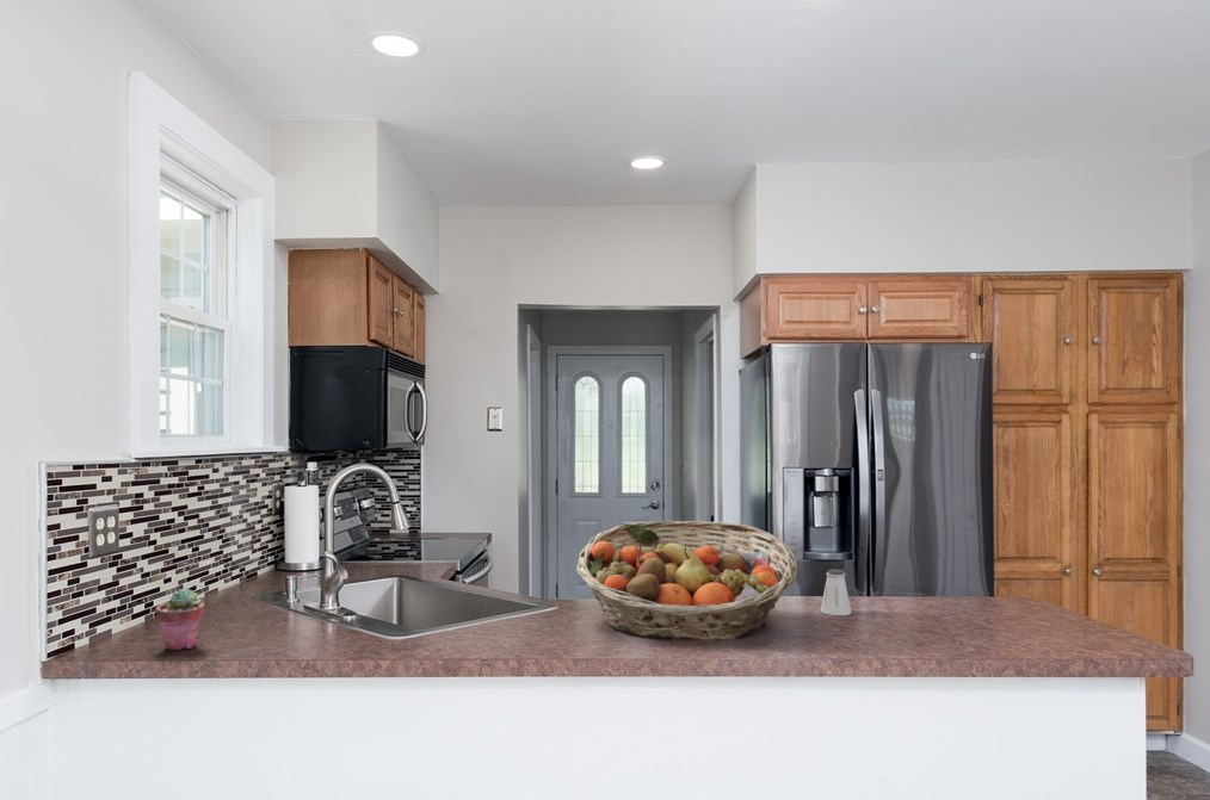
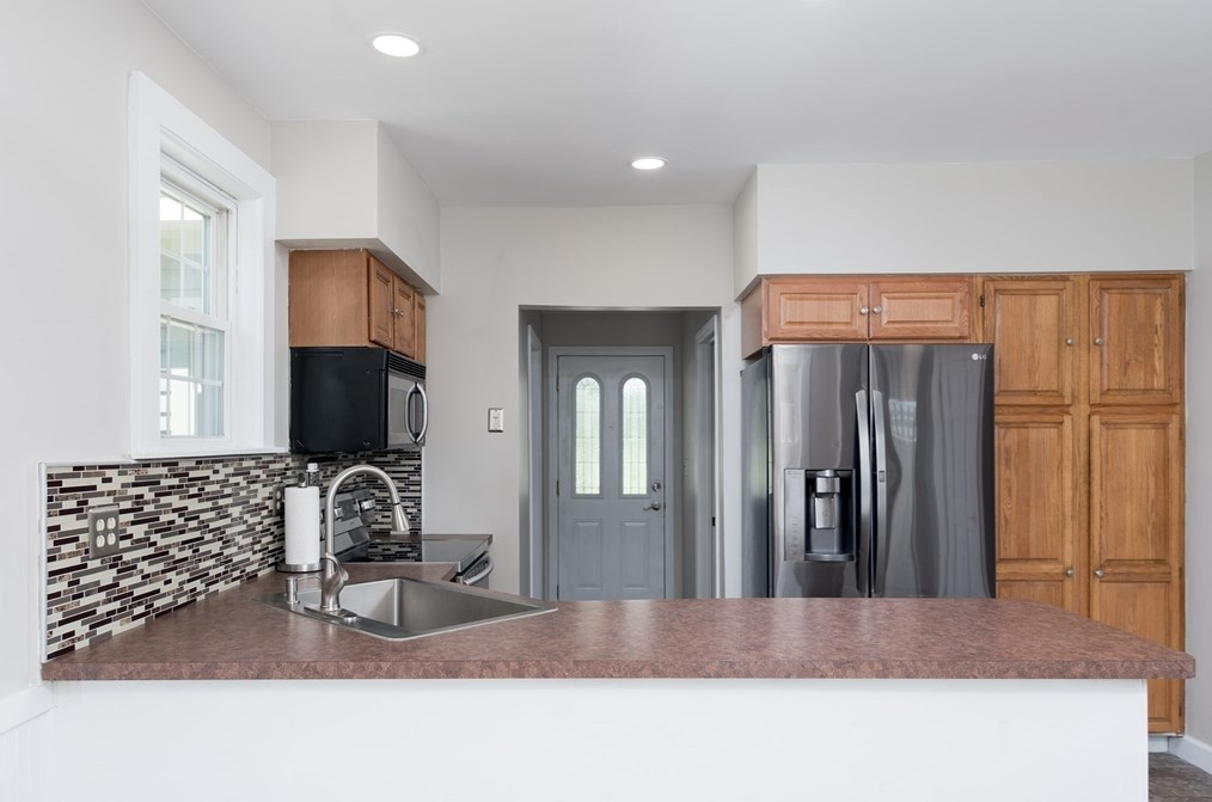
- potted succulent [155,588,205,651]
- fruit basket [575,520,798,641]
- saltshaker [819,568,853,616]
